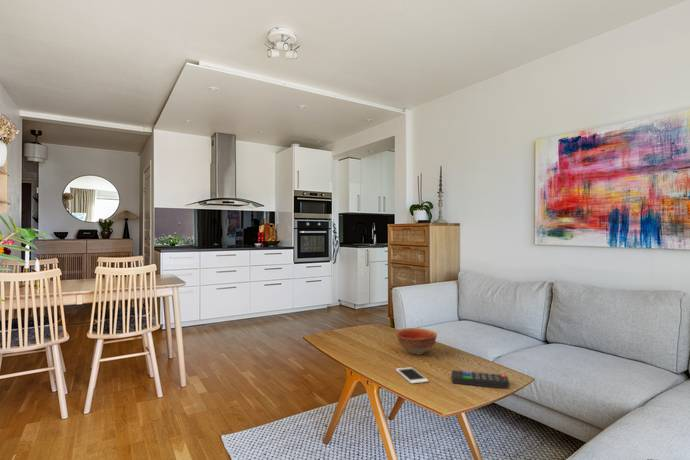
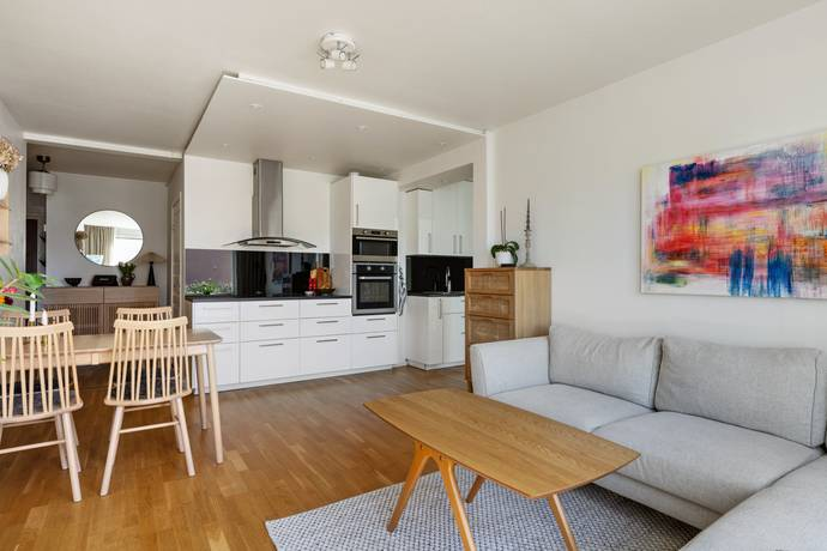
- remote control [451,369,510,389]
- bowl [395,327,438,355]
- cell phone [395,366,429,385]
